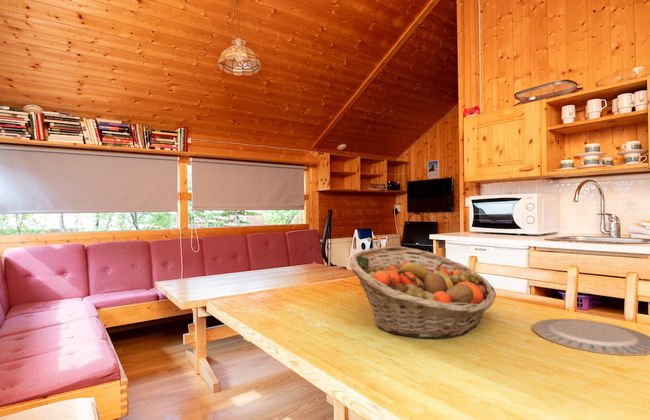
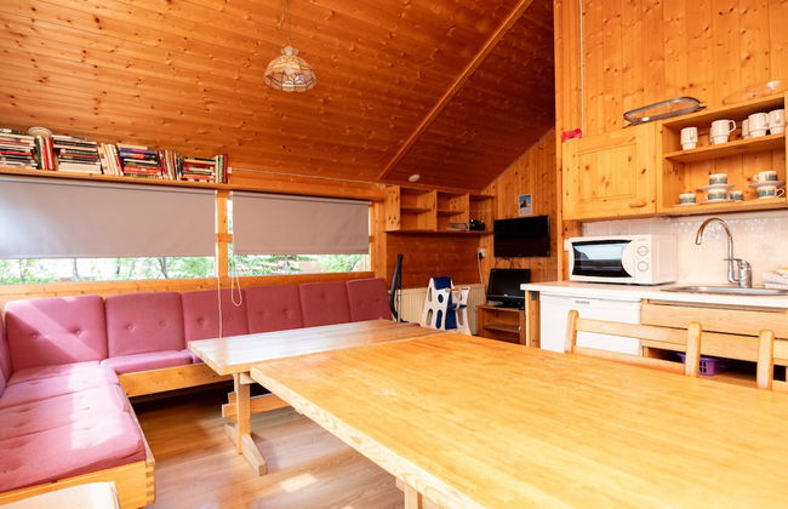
- chinaware [531,318,650,357]
- fruit basket [348,245,497,340]
